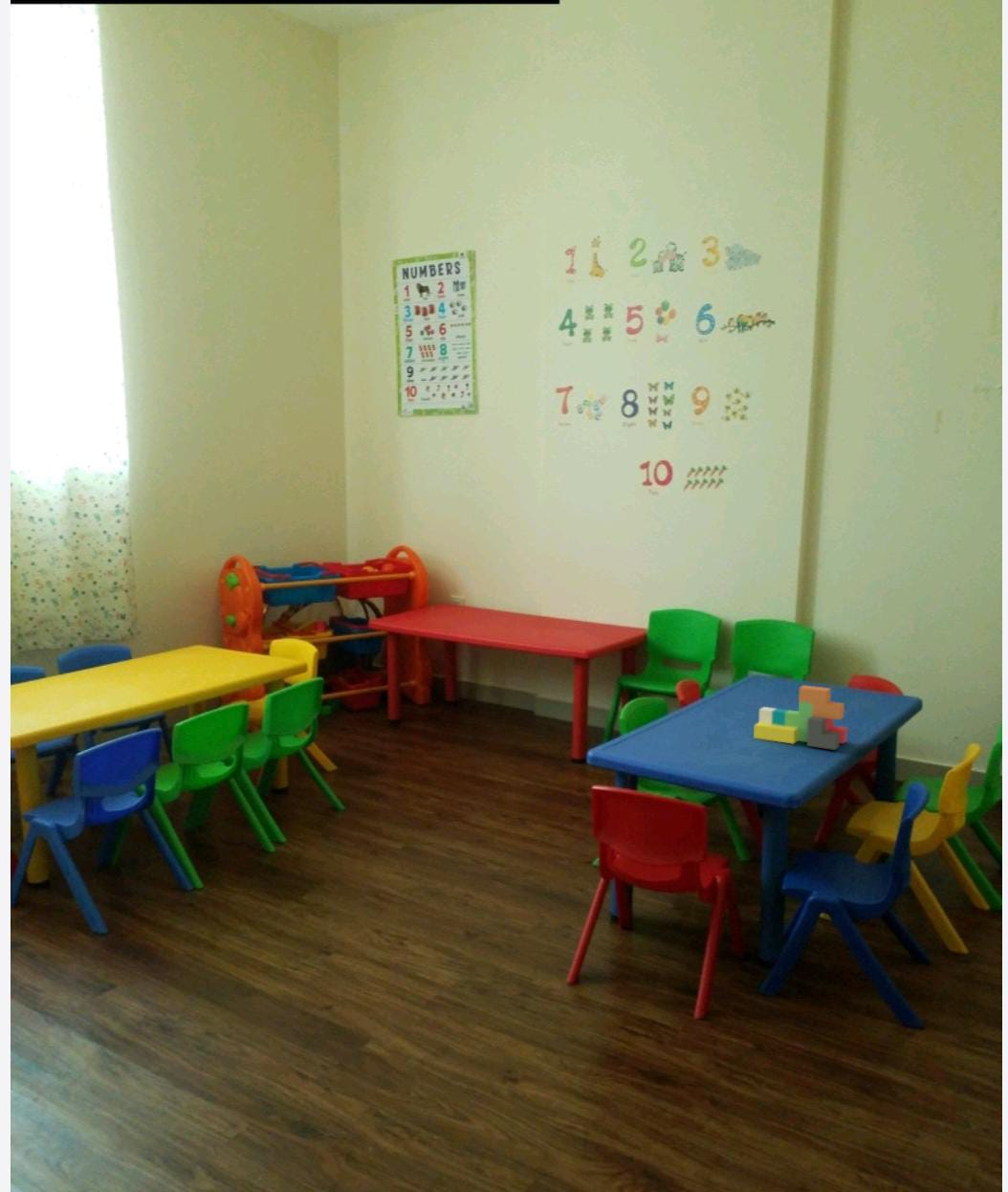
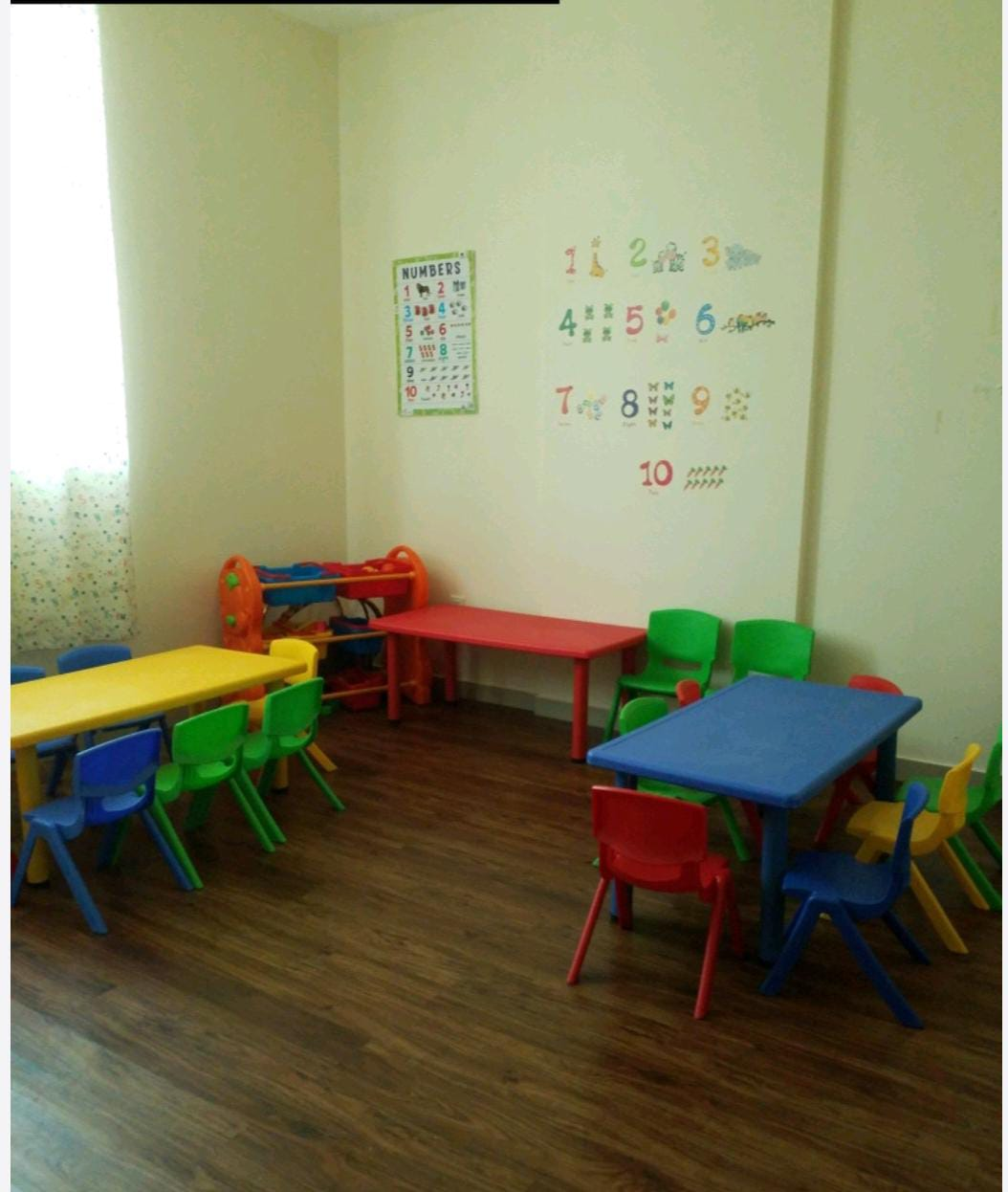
- building blocks [753,684,848,751]
